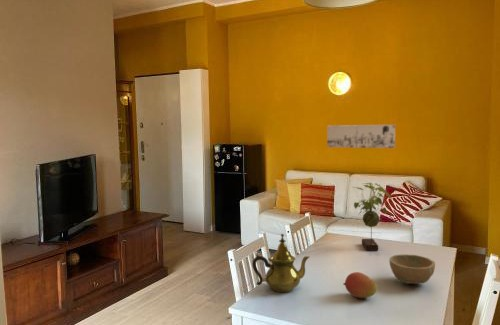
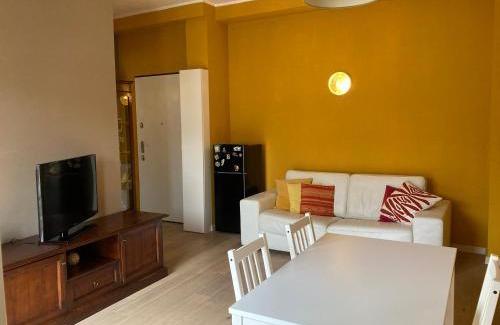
- teapot [251,233,310,293]
- bowl [388,253,436,285]
- plant [353,181,393,252]
- wall art [326,124,396,149]
- fruit [342,271,378,299]
